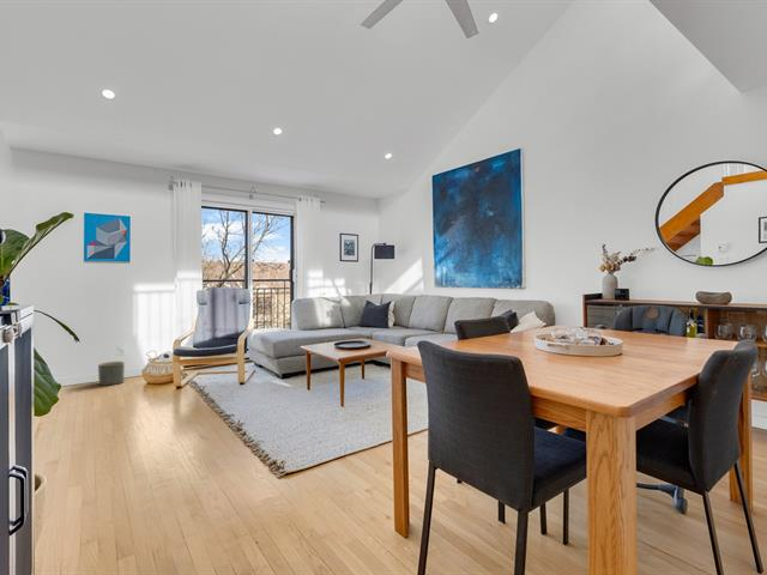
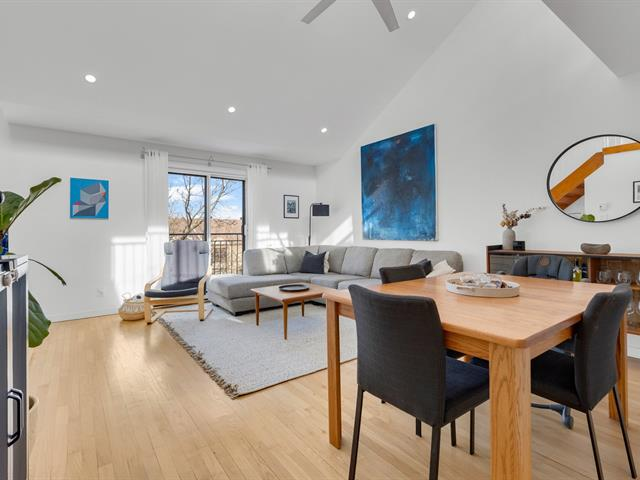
- planter [97,361,126,387]
